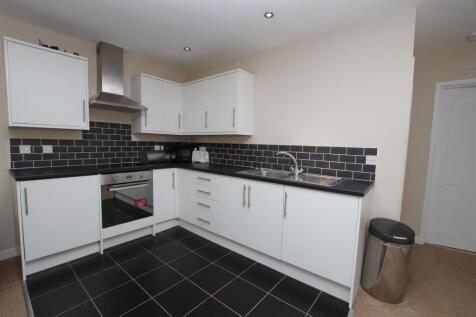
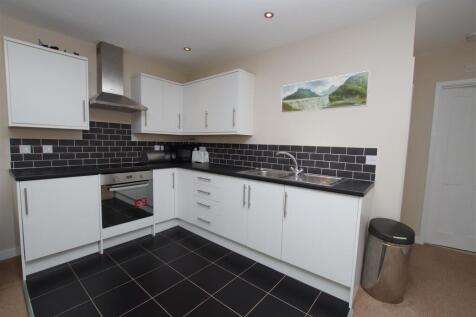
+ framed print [280,70,371,114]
